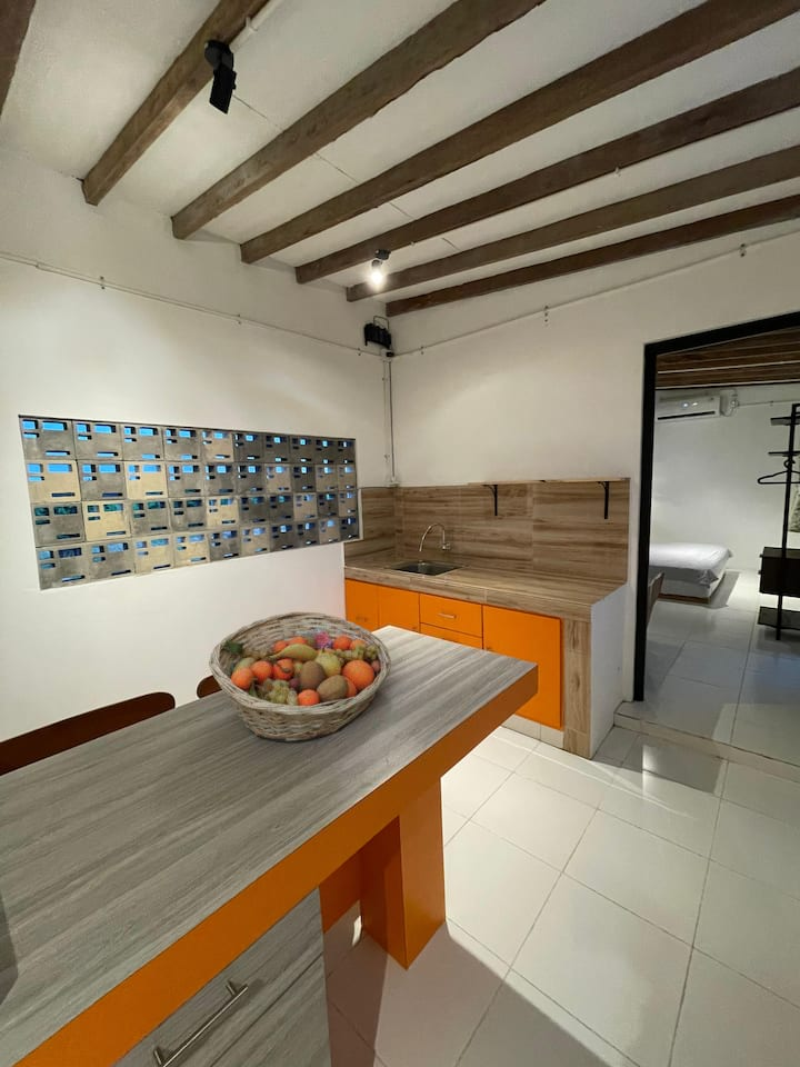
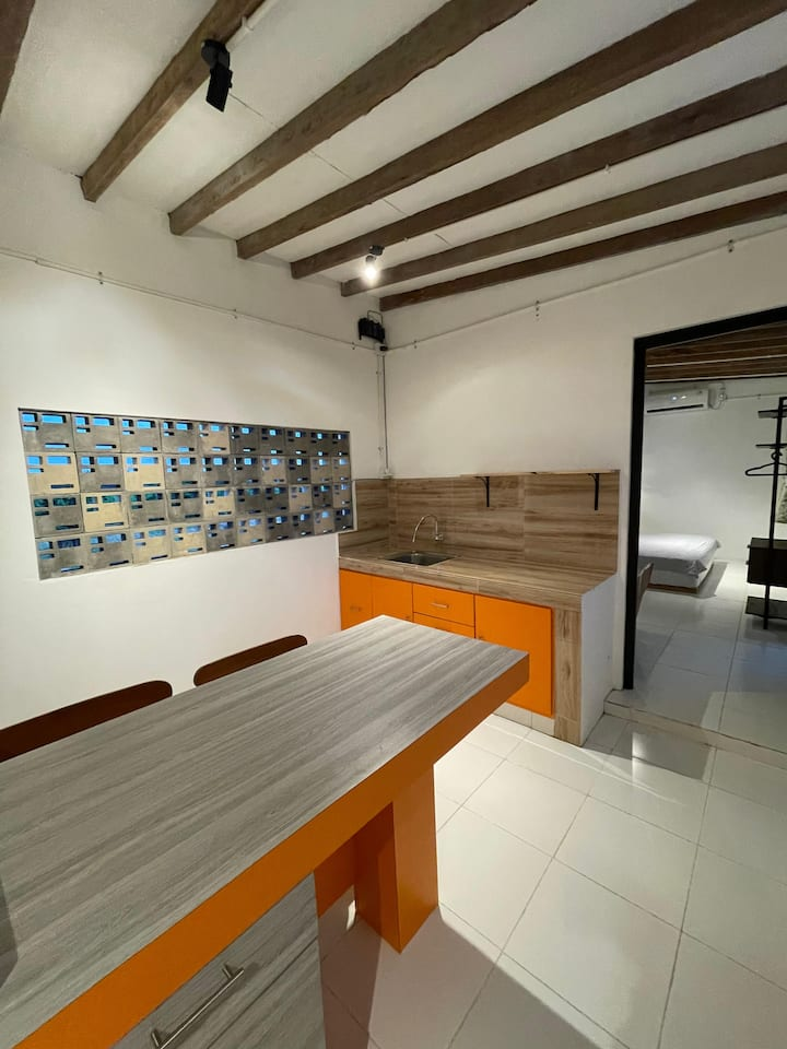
- fruit basket [208,610,392,744]
